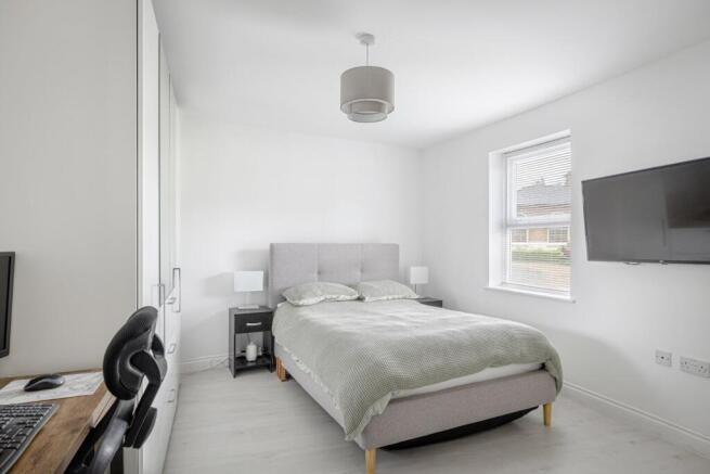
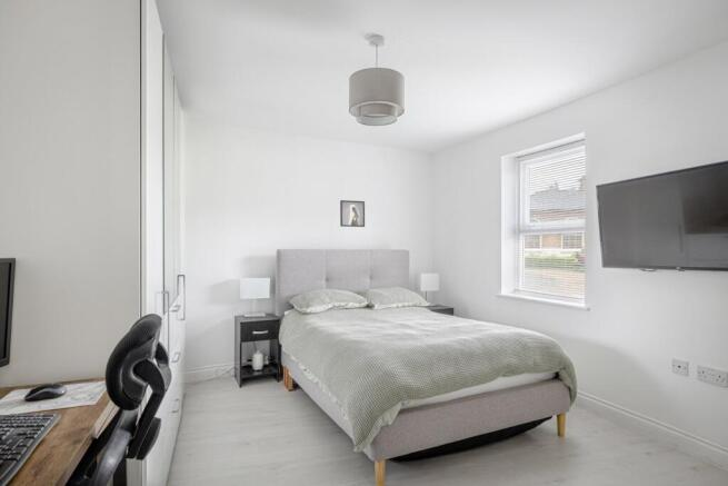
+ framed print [339,199,366,228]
